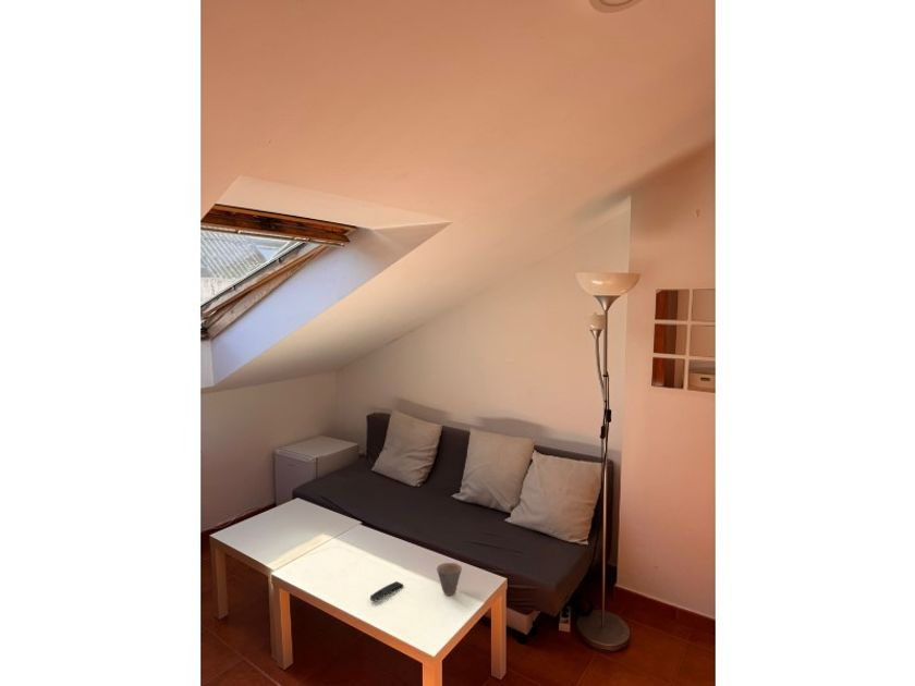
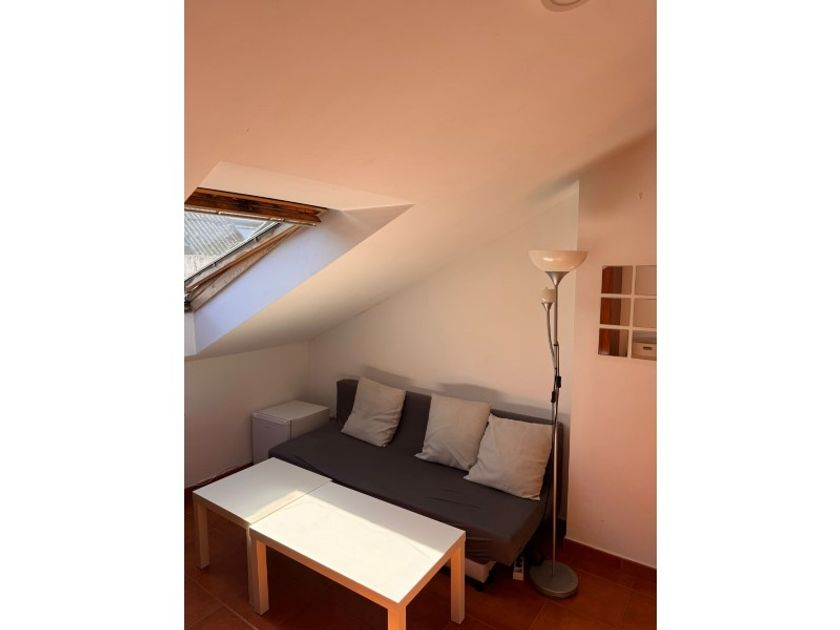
- cup [436,562,463,597]
- remote control [369,580,404,602]
